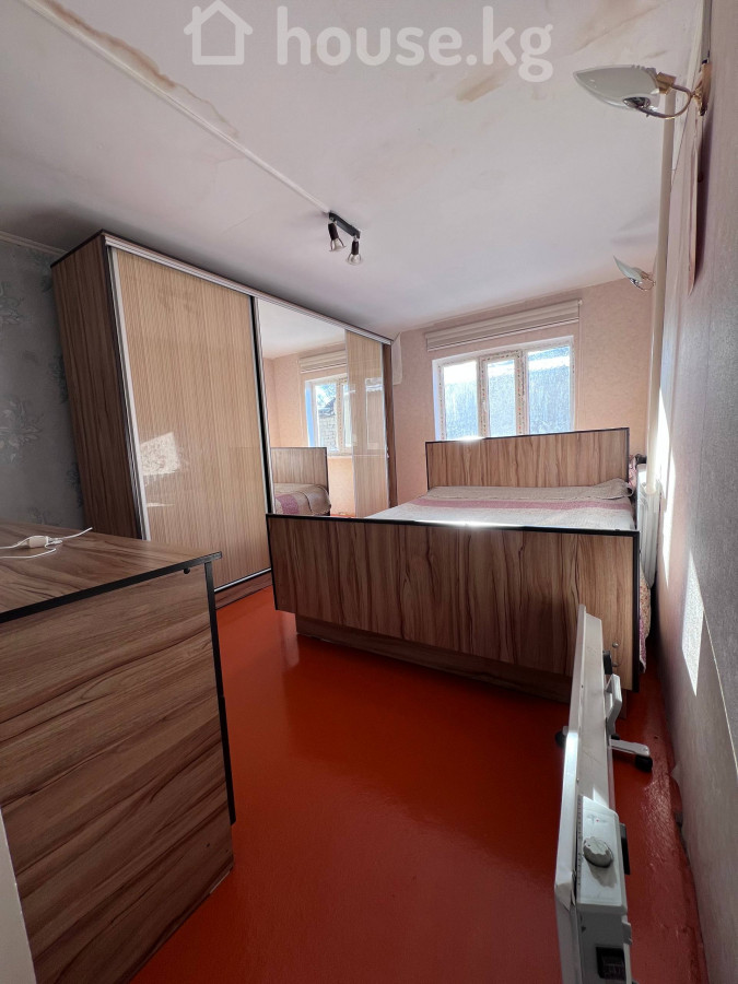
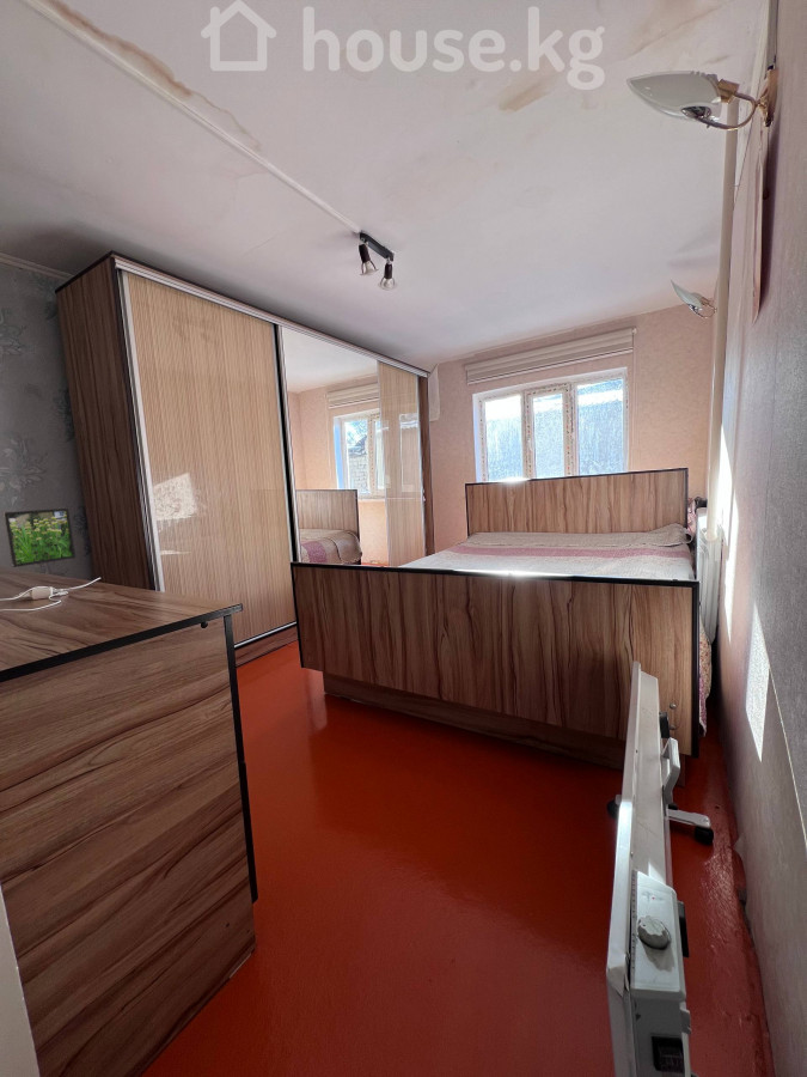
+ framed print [2,507,77,568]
